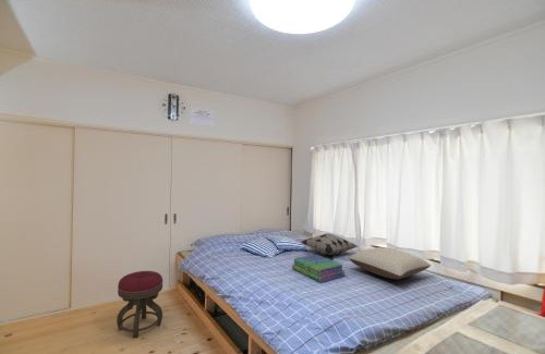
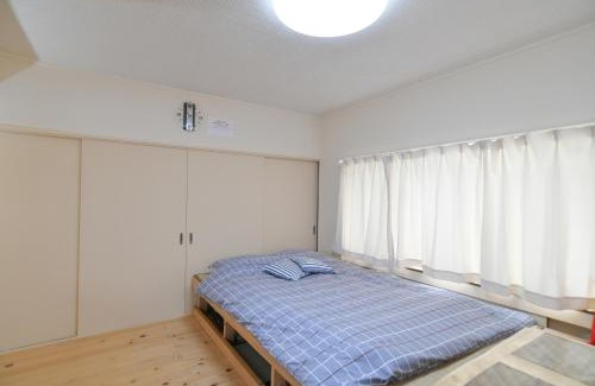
- stool [116,270,164,339]
- pillow [348,246,433,280]
- stack of books [291,254,346,283]
- decorative pillow [301,233,359,256]
